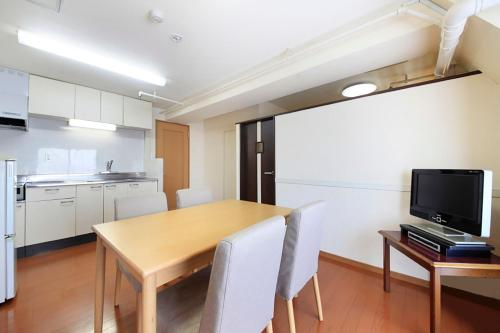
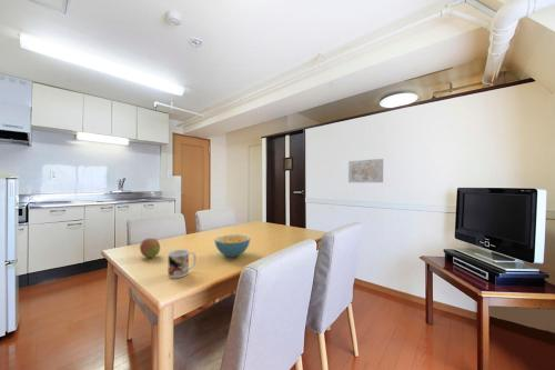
+ wall art [347,158,384,183]
+ fruit [139,238,161,259]
+ cereal bowl [213,233,251,259]
+ mug [167,249,198,279]
